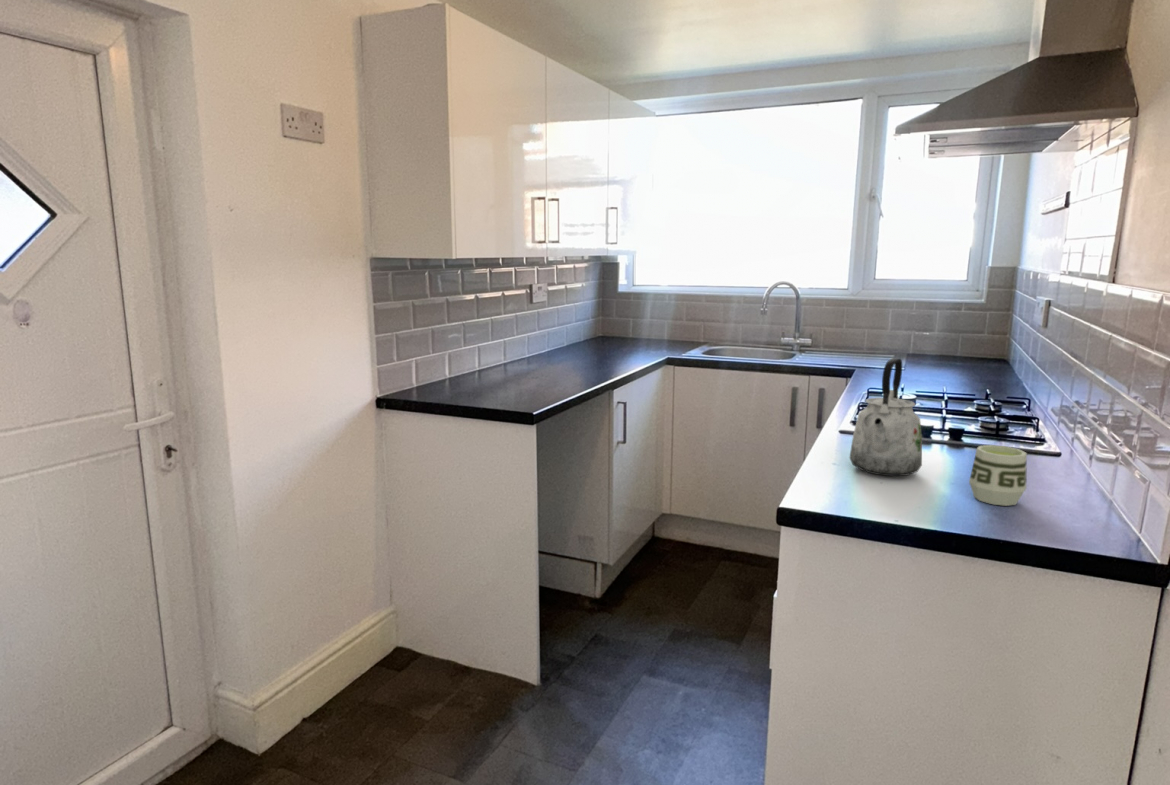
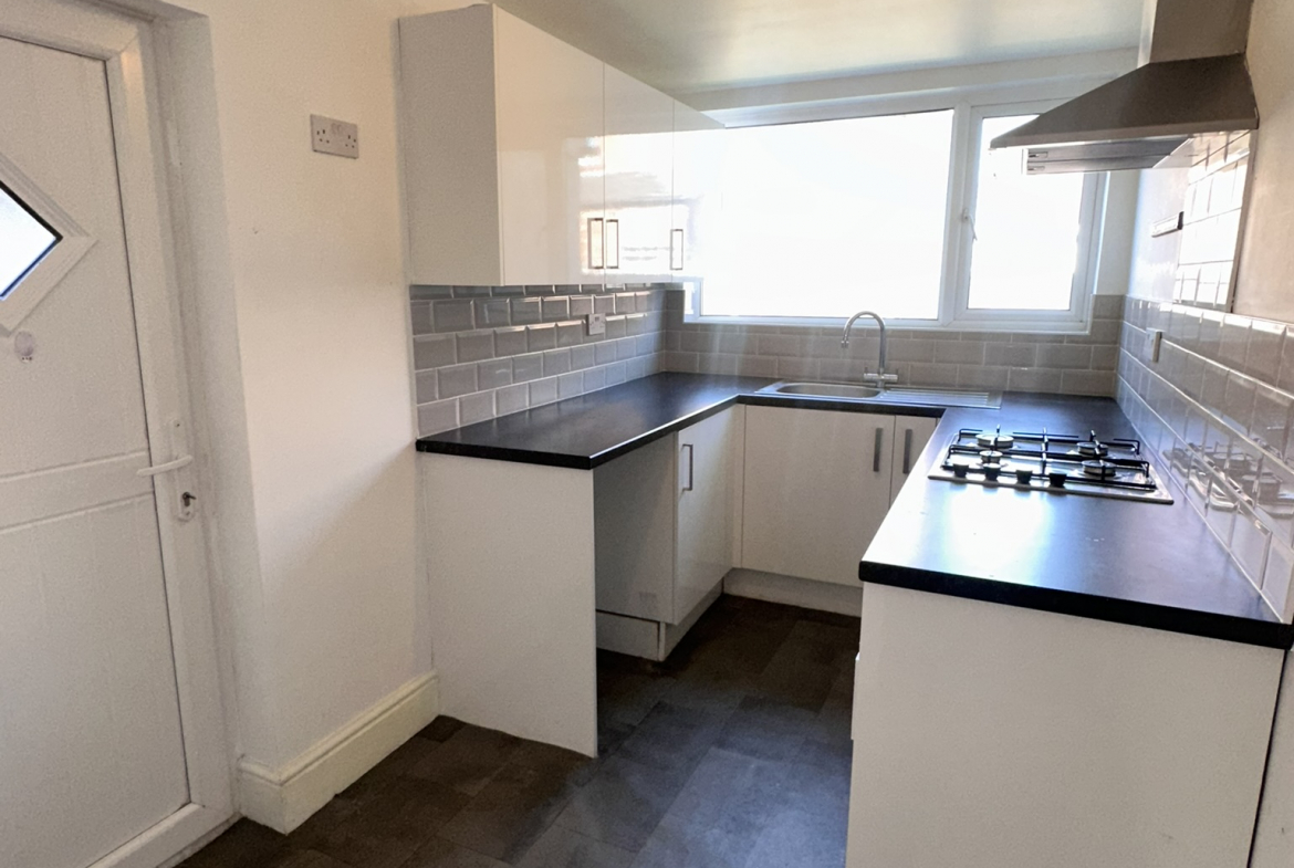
- cup [968,444,1028,507]
- kettle [848,357,923,477]
